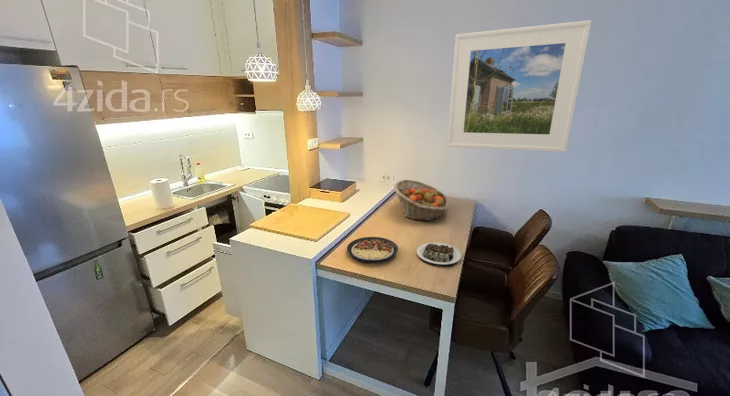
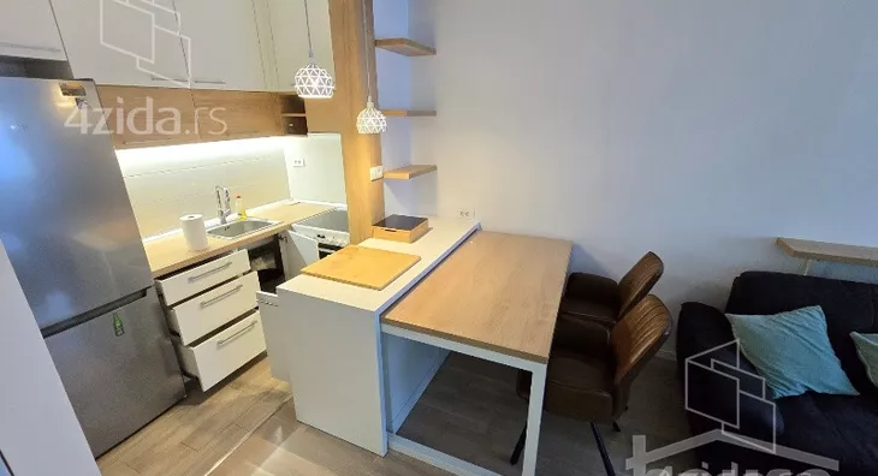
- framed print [446,19,592,153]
- plate [346,236,399,264]
- plate [416,241,463,267]
- fruit basket [393,179,450,221]
